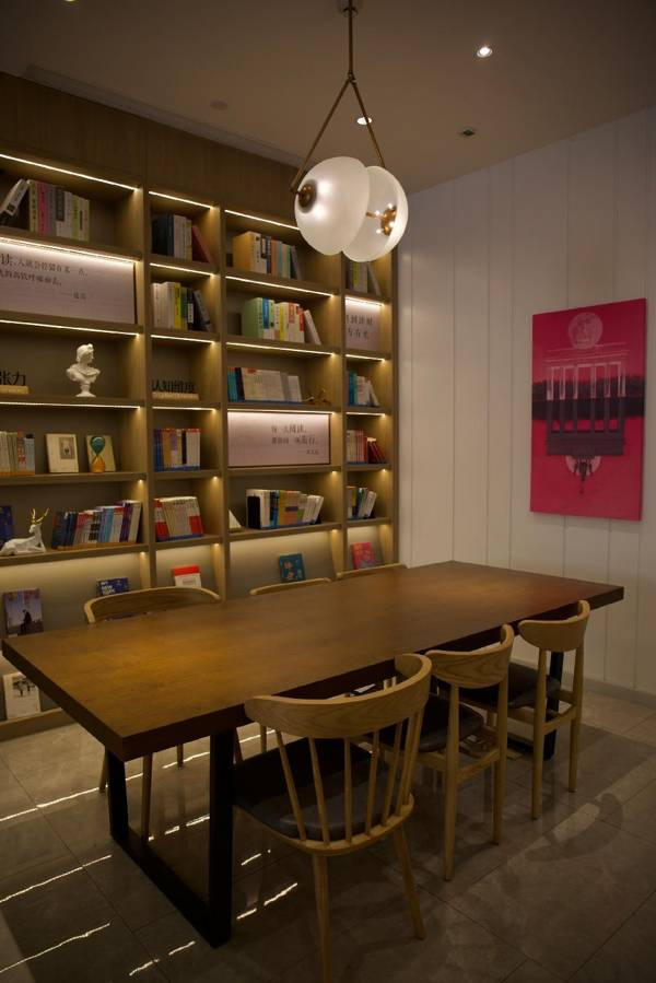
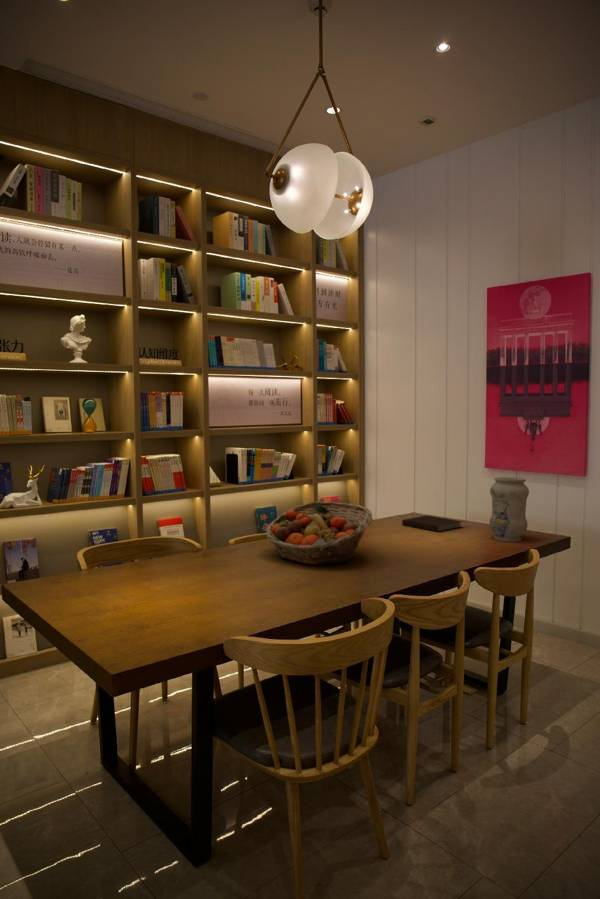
+ vase [488,476,530,543]
+ notebook [401,515,464,533]
+ fruit basket [265,501,373,566]
